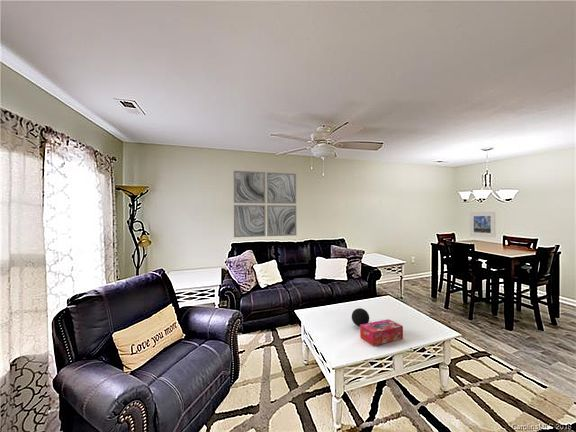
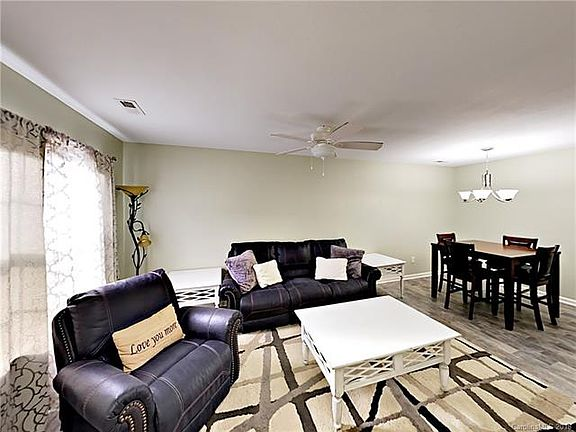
- wall art [233,170,297,238]
- decorative ball [351,307,370,328]
- tissue box [359,318,404,347]
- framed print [469,211,497,238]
